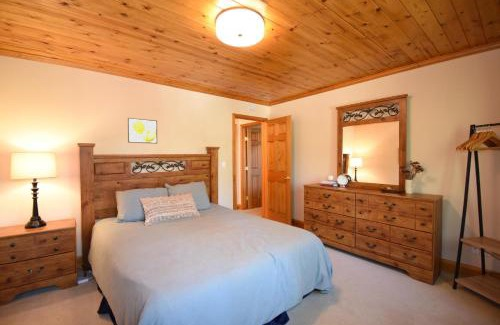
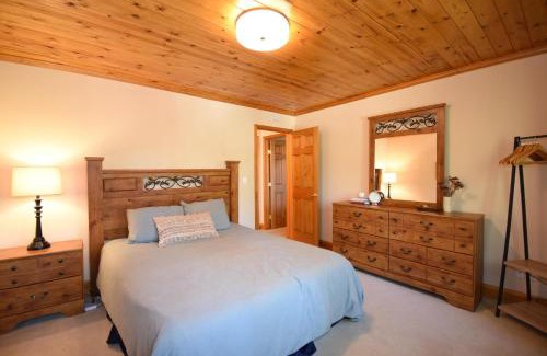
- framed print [127,117,158,145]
